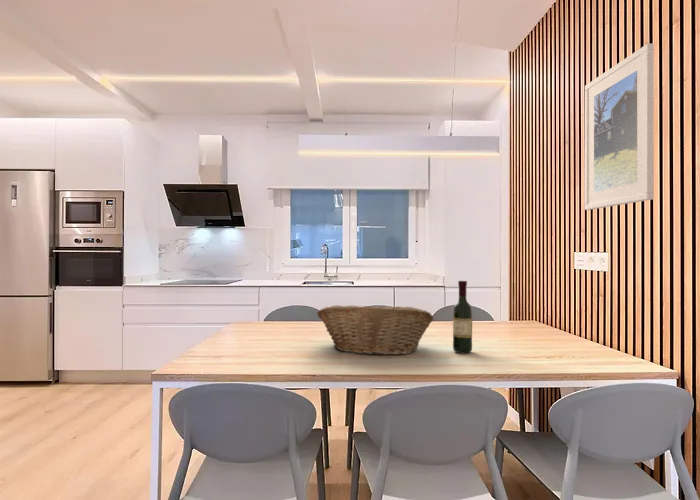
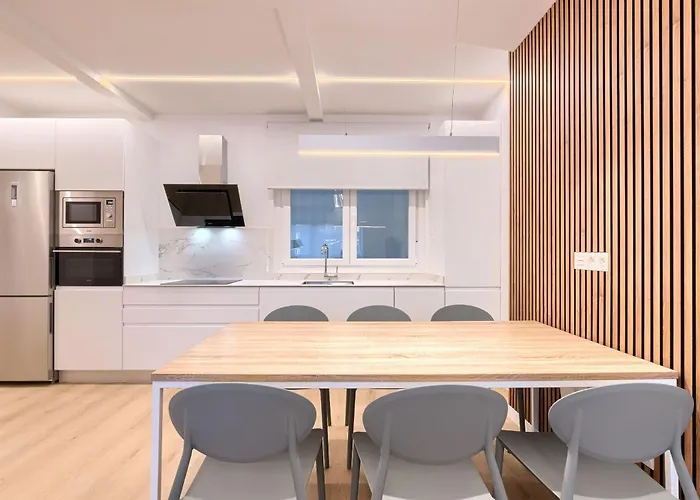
- fruit basket [316,304,434,356]
- wine bottle [452,280,473,354]
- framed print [584,43,655,211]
